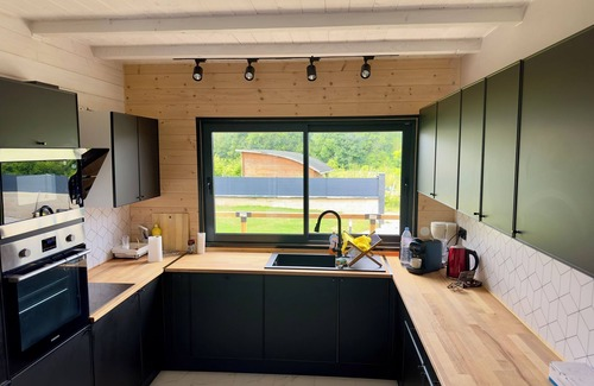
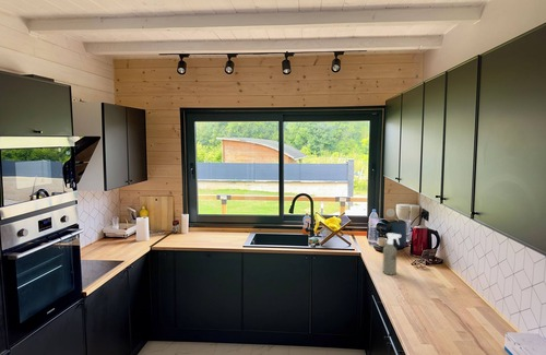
+ spray bottle [382,232,402,275]
